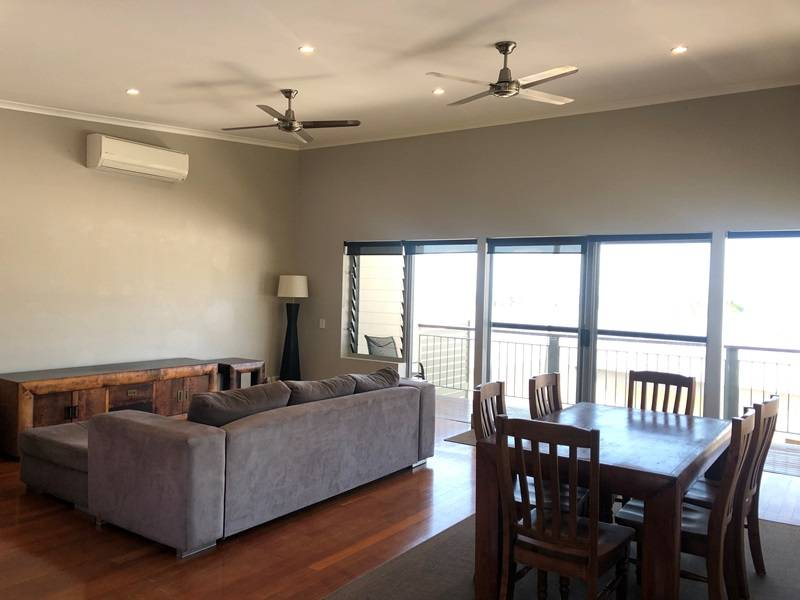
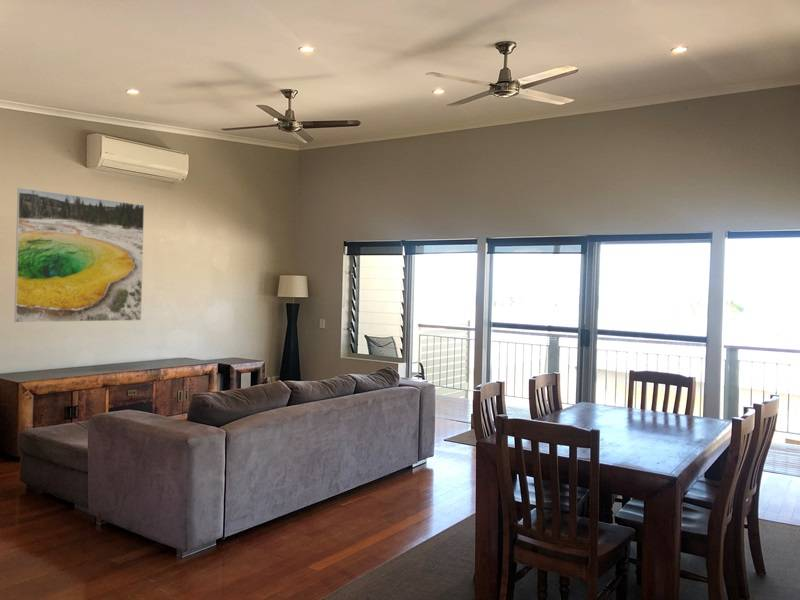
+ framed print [13,187,145,323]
